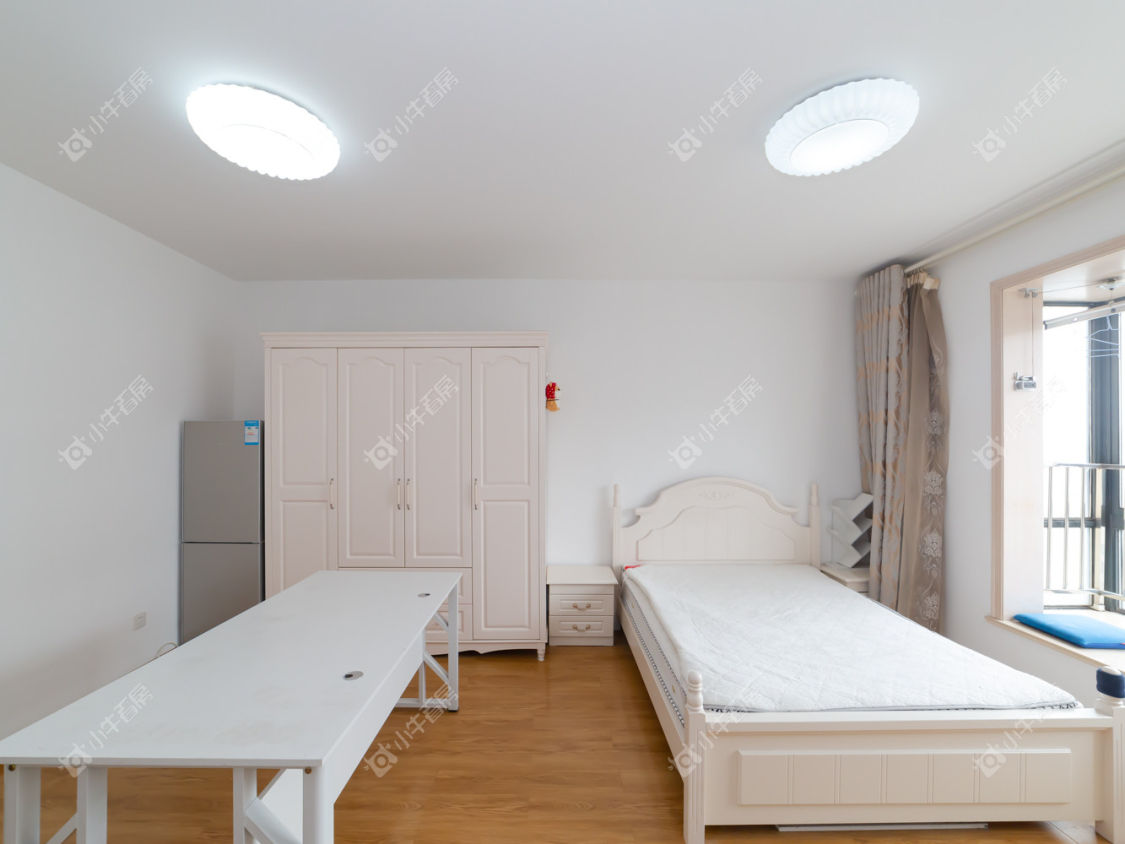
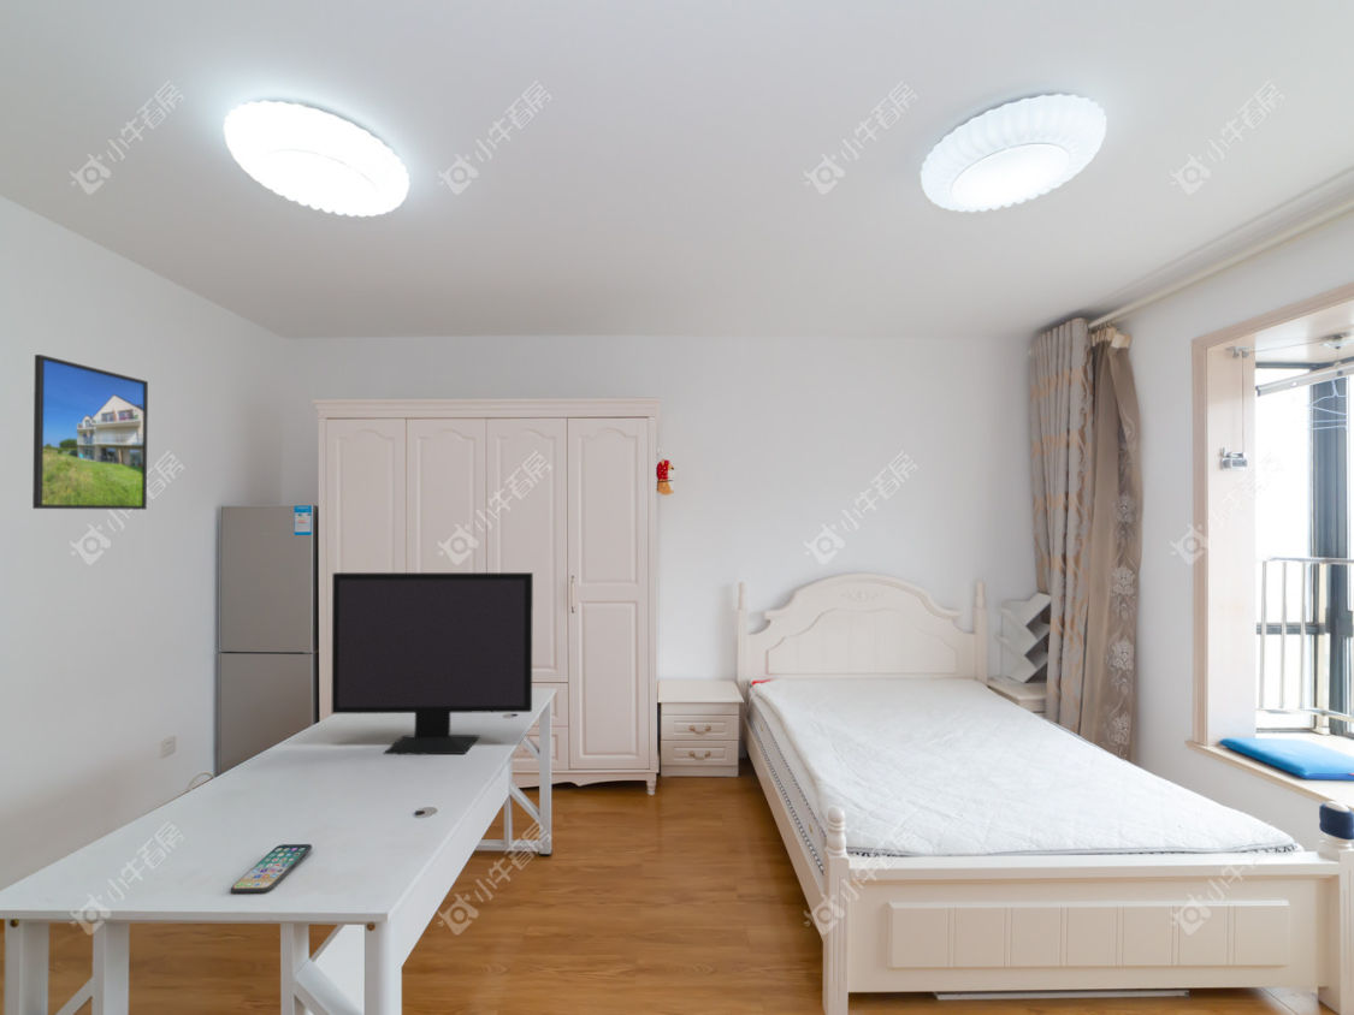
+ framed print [31,354,149,511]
+ smartphone [230,843,313,894]
+ monitor [331,571,534,755]
